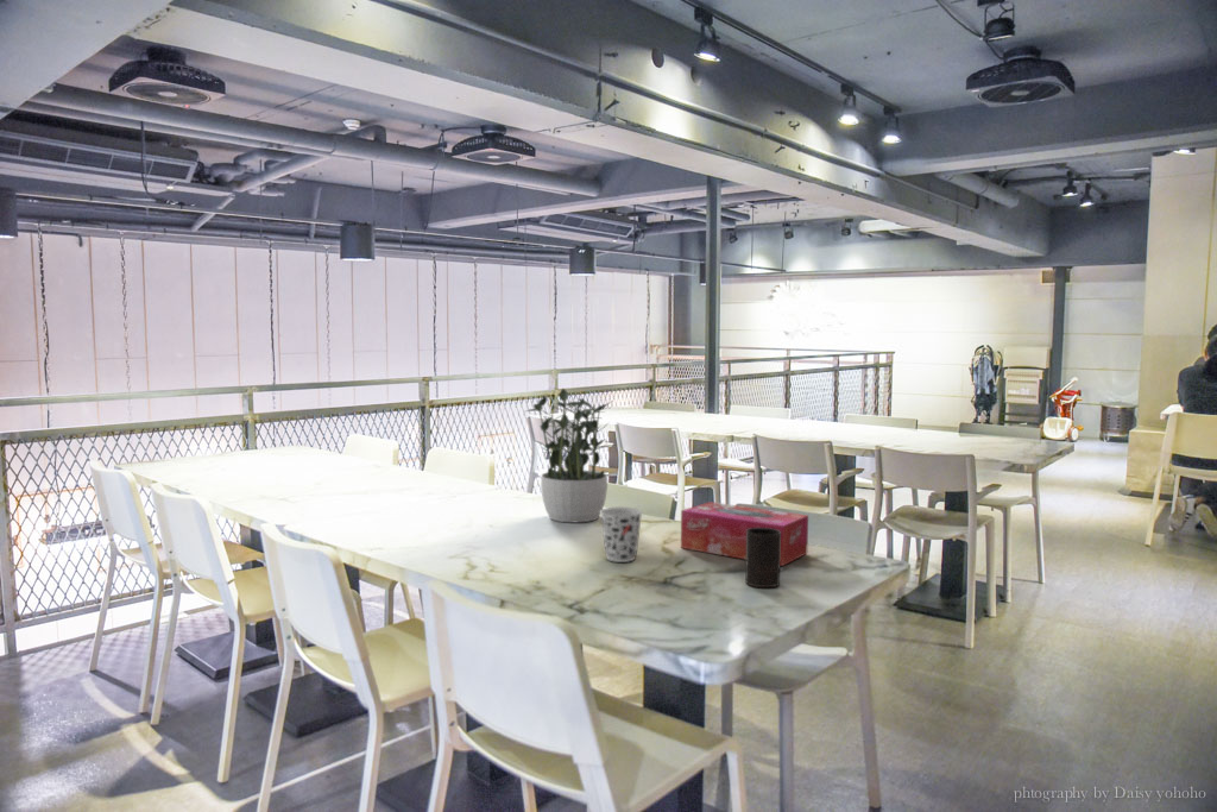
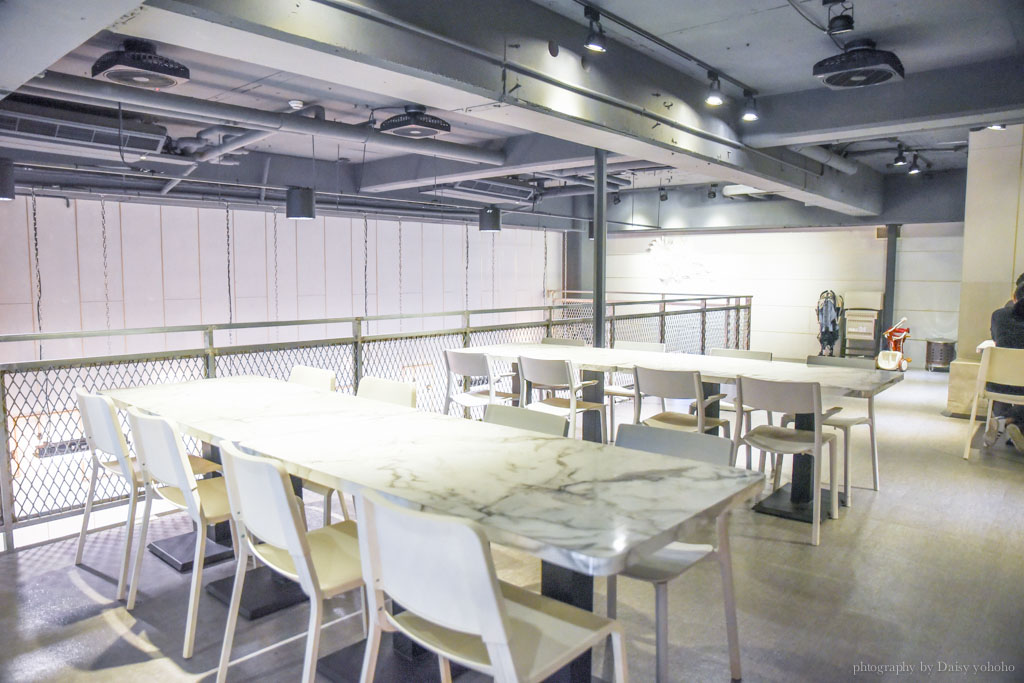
- cup [744,528,781,590]
- tissue box [680,501,809,567]
- cup [600,506,644,564]
- potted plant [525,388,612,523]
